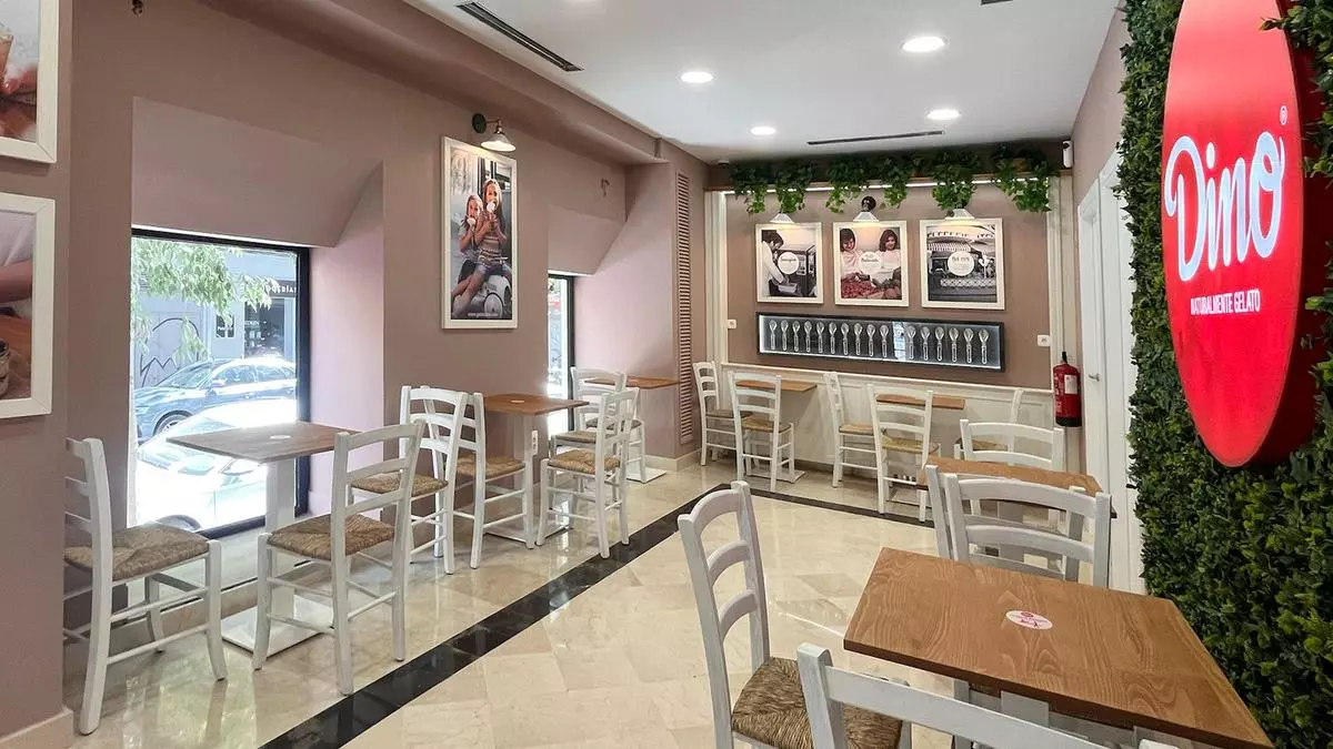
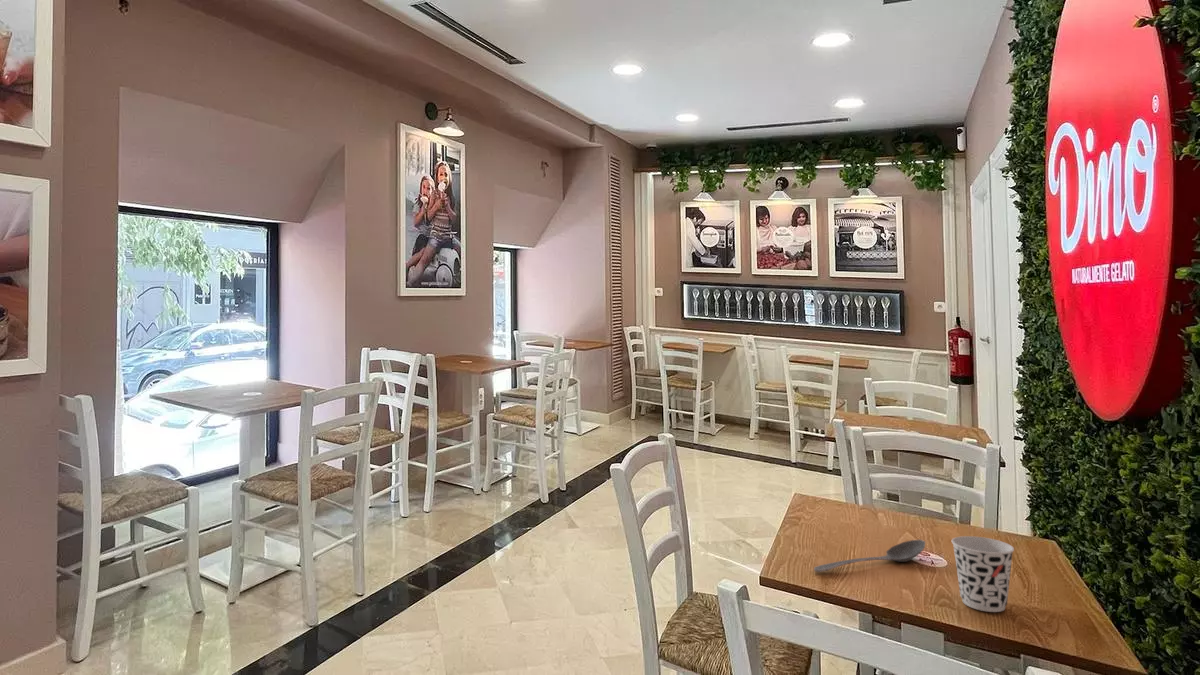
+ cup [951,535,1015,613]
+ stirrer [813,539,926,573]
